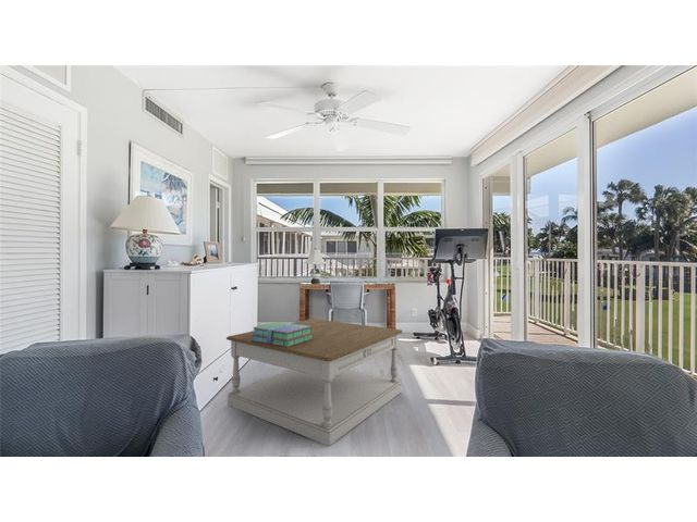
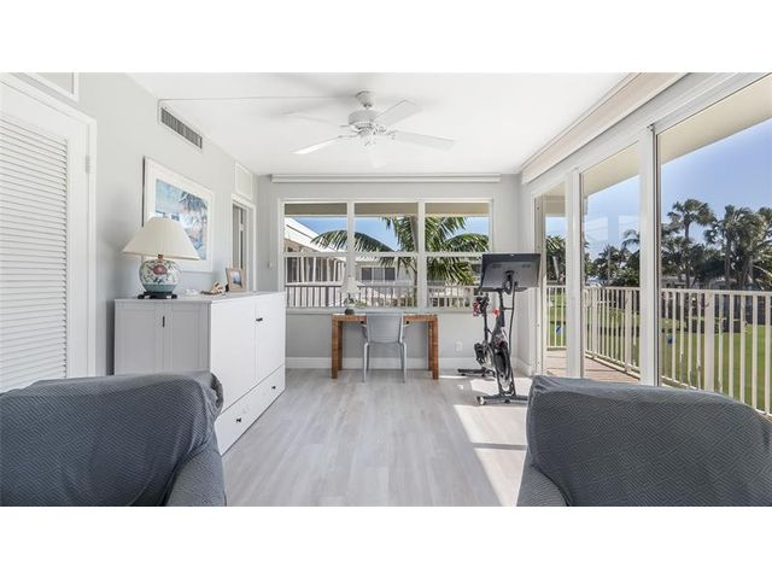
- coffee table [225,318,403,447]
- stack of books [252,321,314,347]
